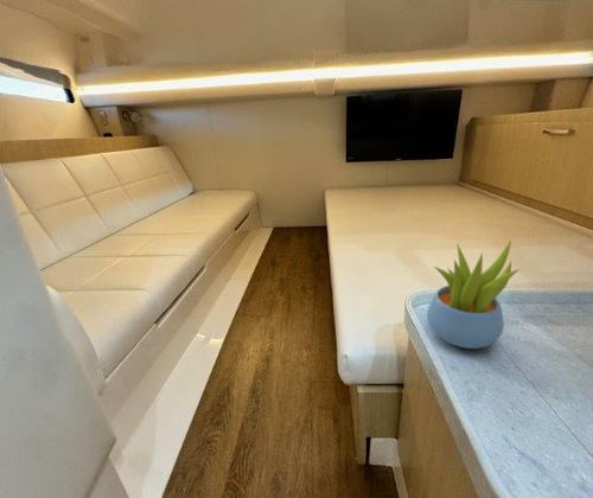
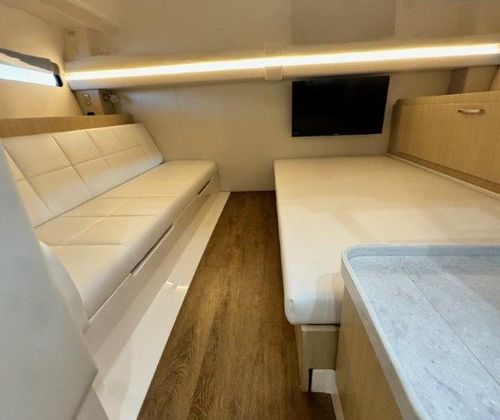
- succulent plant [426,238,522,350]
